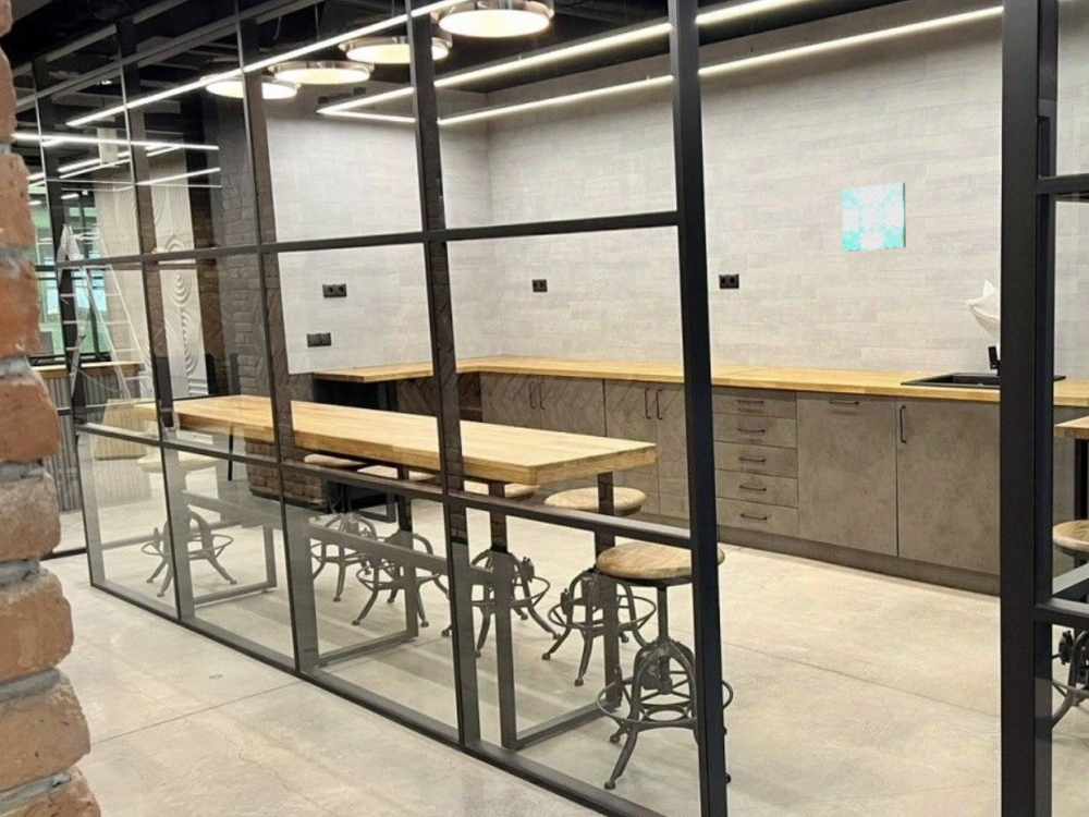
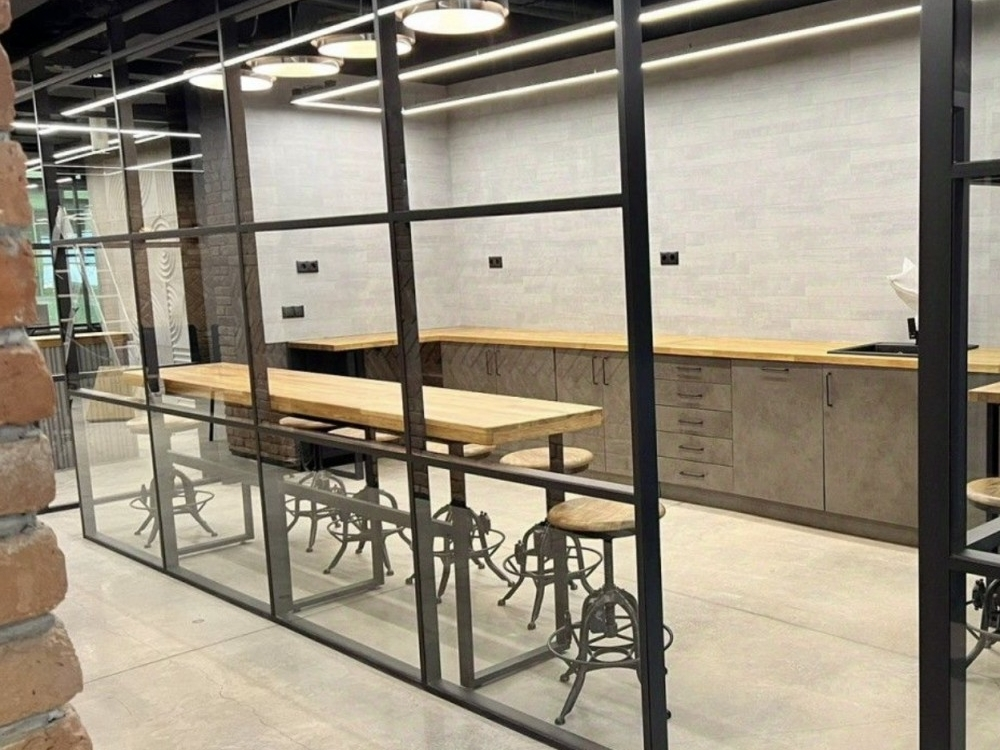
- wall art [841,181,907,253]
